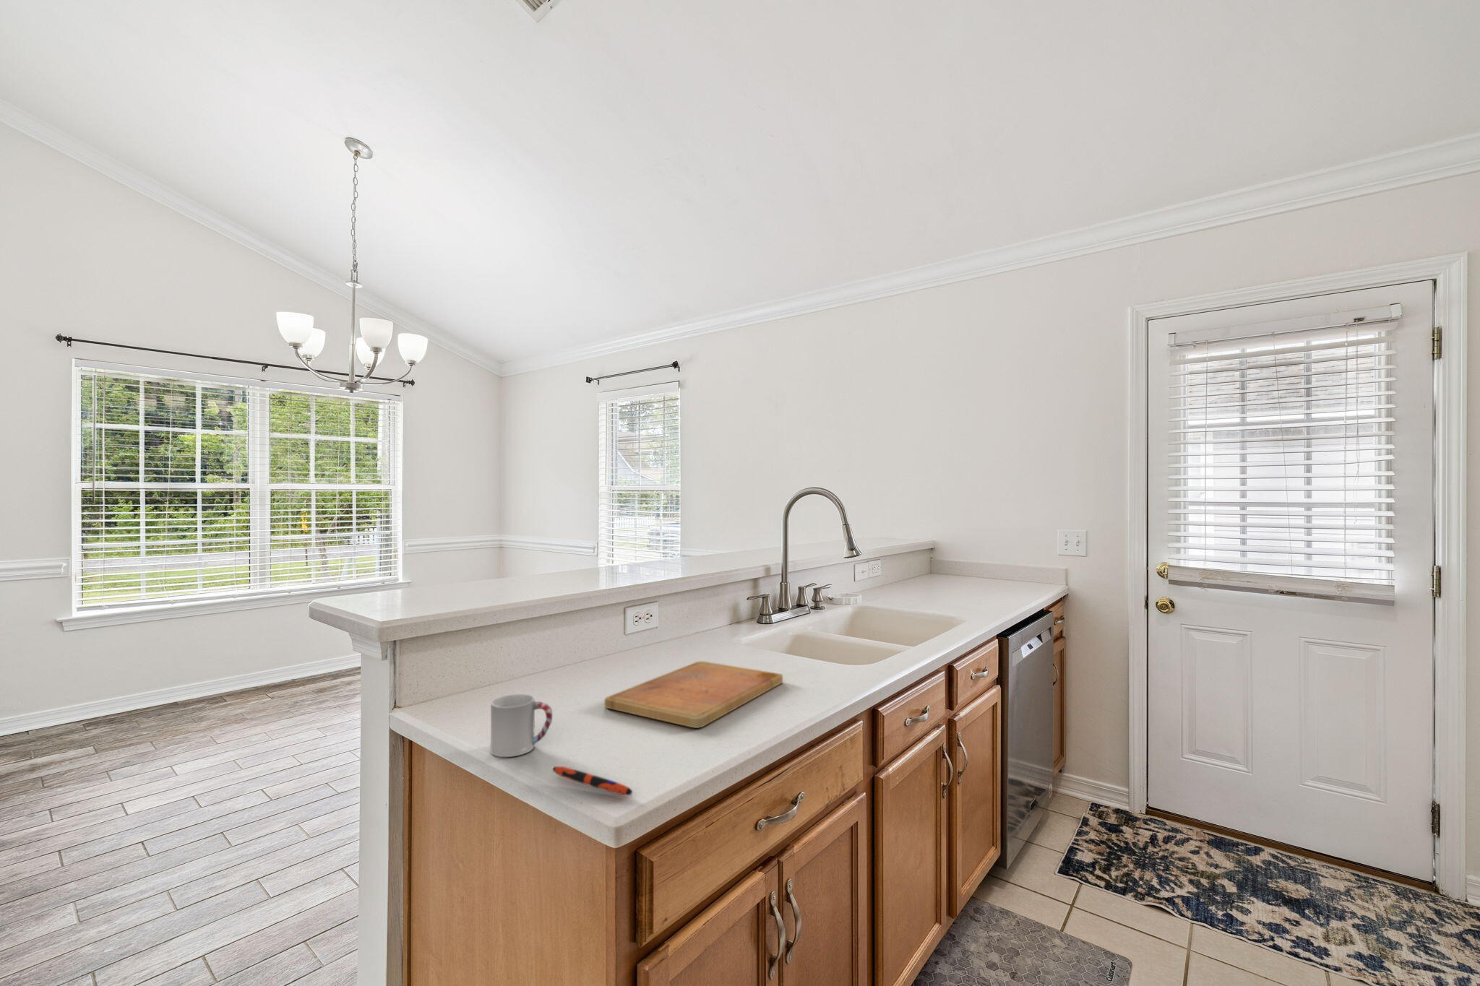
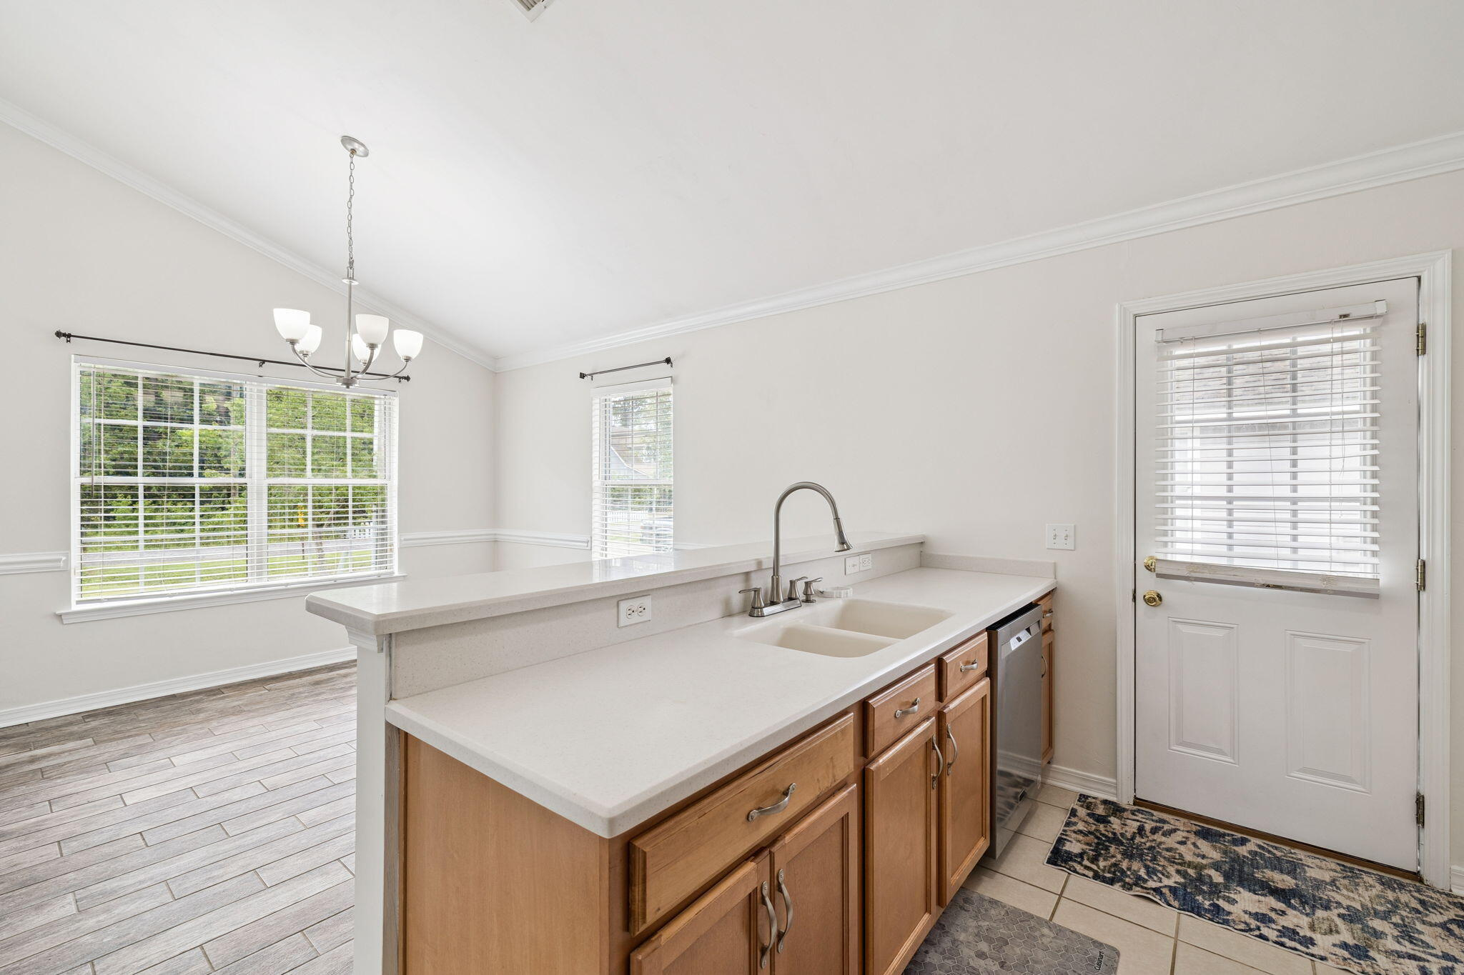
- pen [552,766,633,796]
- cutting board [604,660,783,728]
- cup [490,693,553,758]
